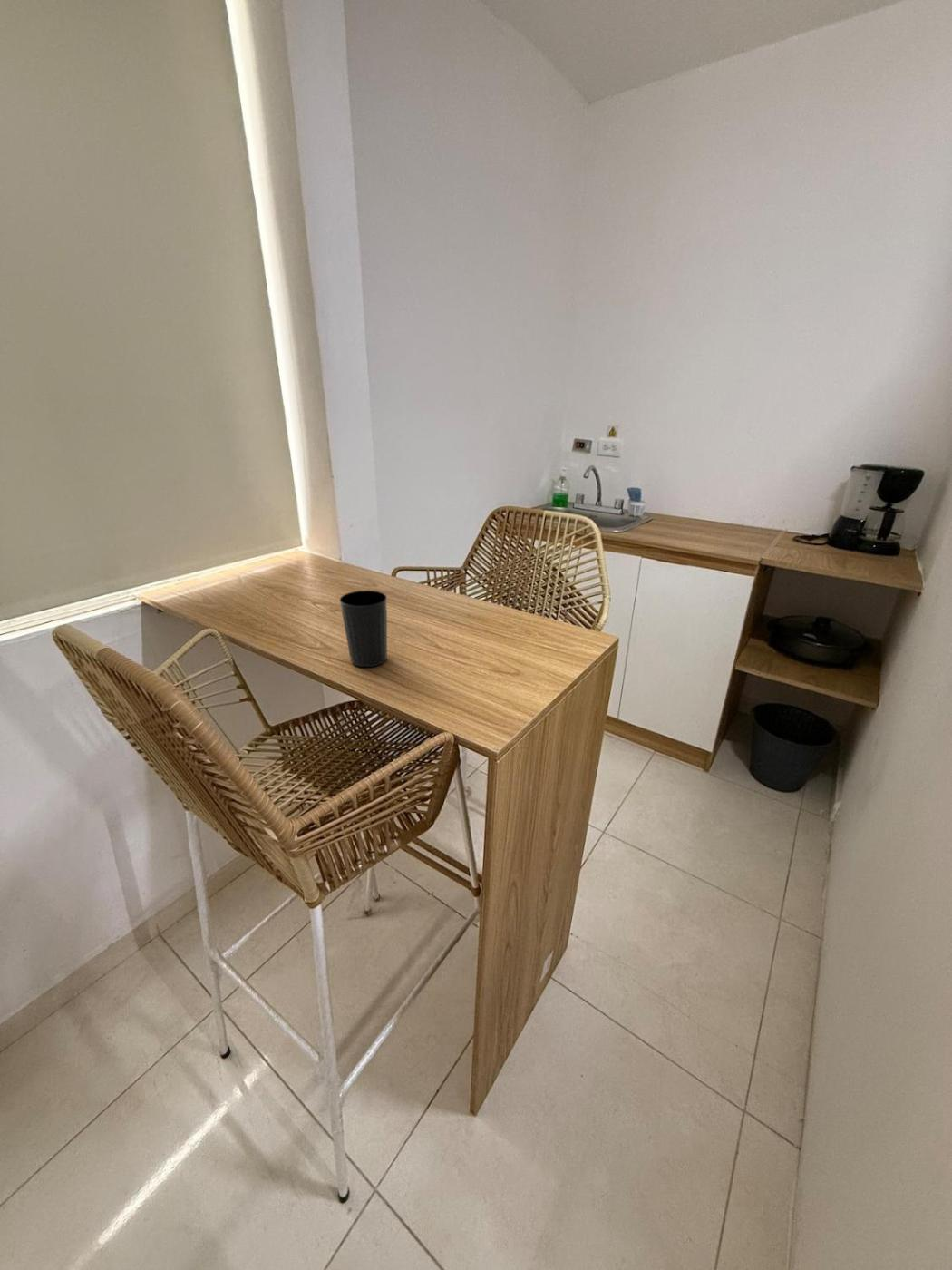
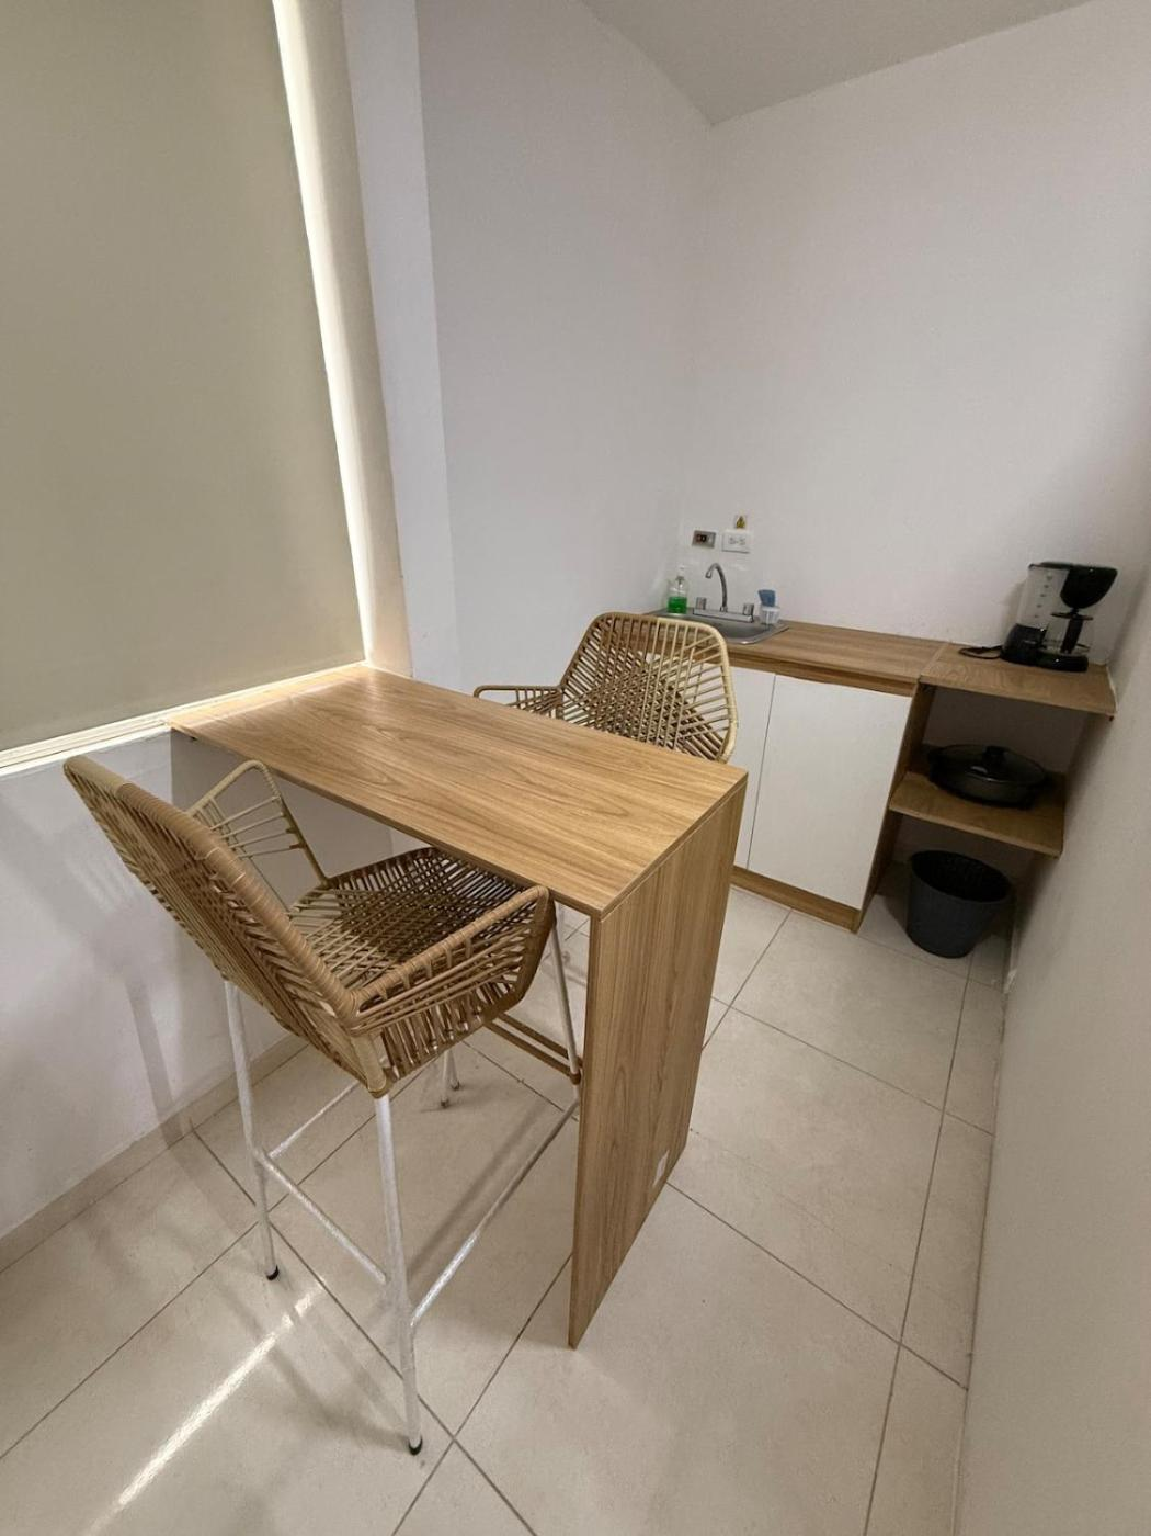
- cup [339,590,388,668]
